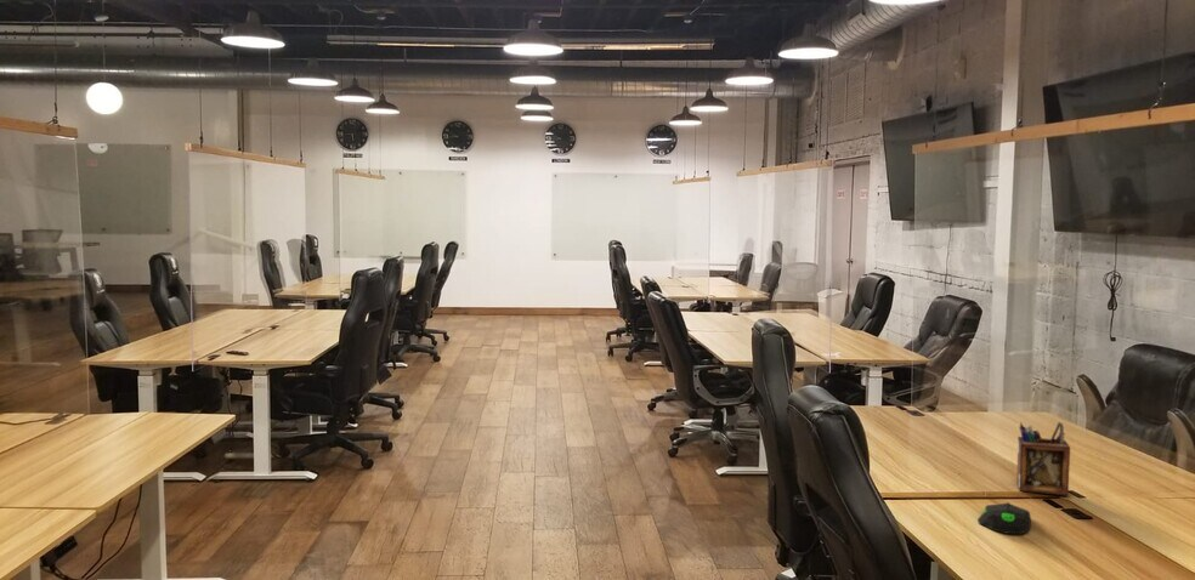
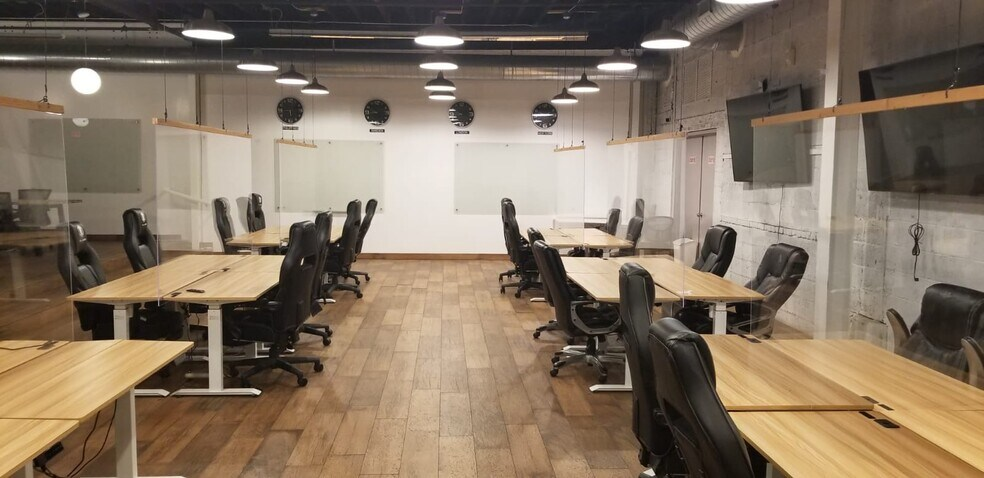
- desk organizer [1015,421,1071,496]
- computer mouse [976,501,1032,535]
